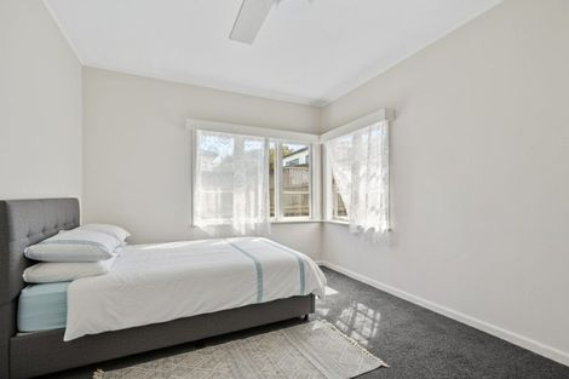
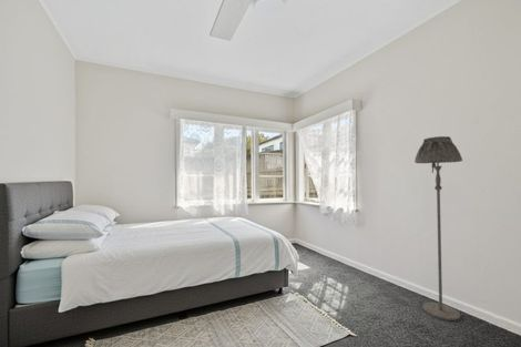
+ floor lamp [413,135,463,322]
